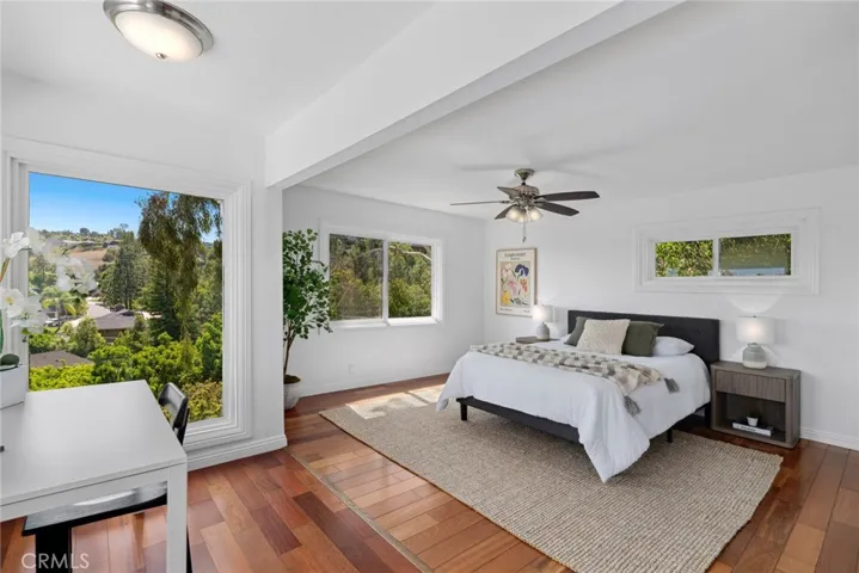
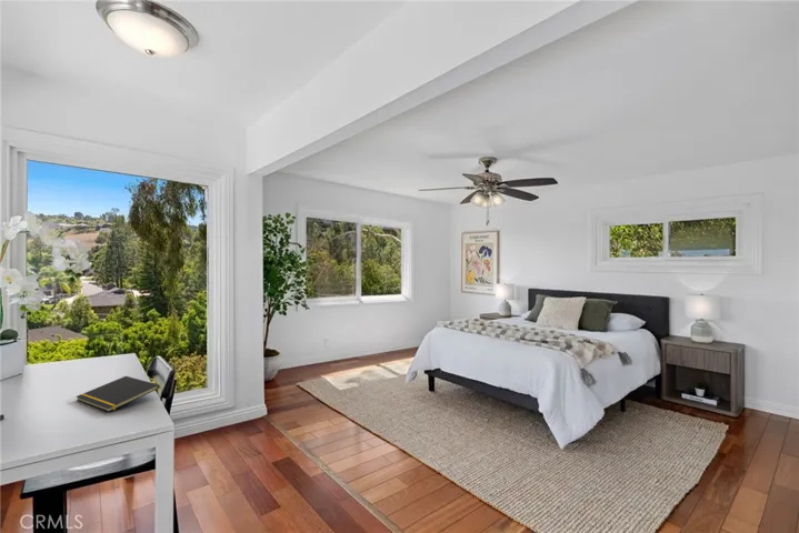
+ notepad [74,375,161,413]
